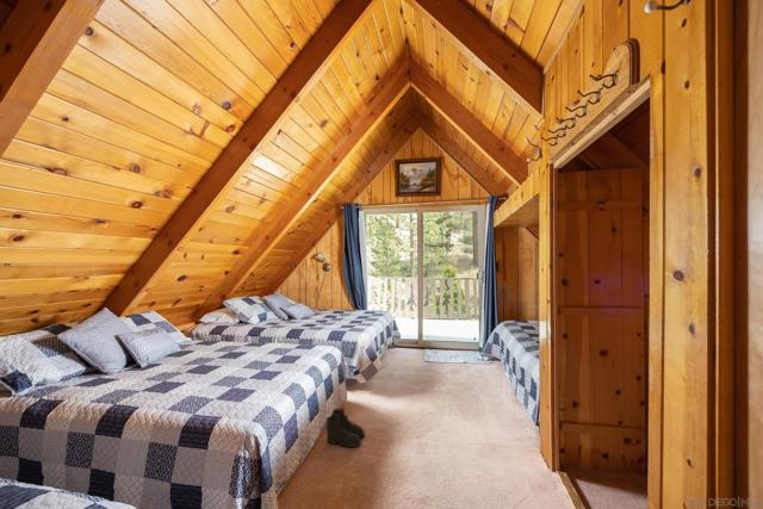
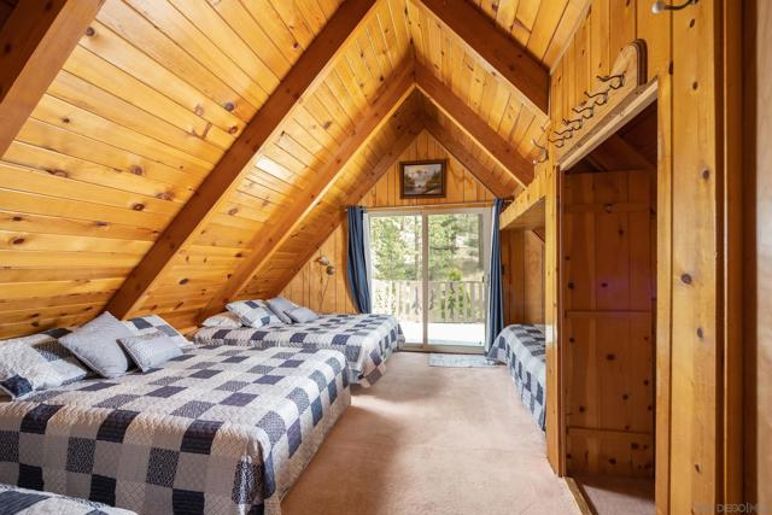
- boots [324,406,366,449]
